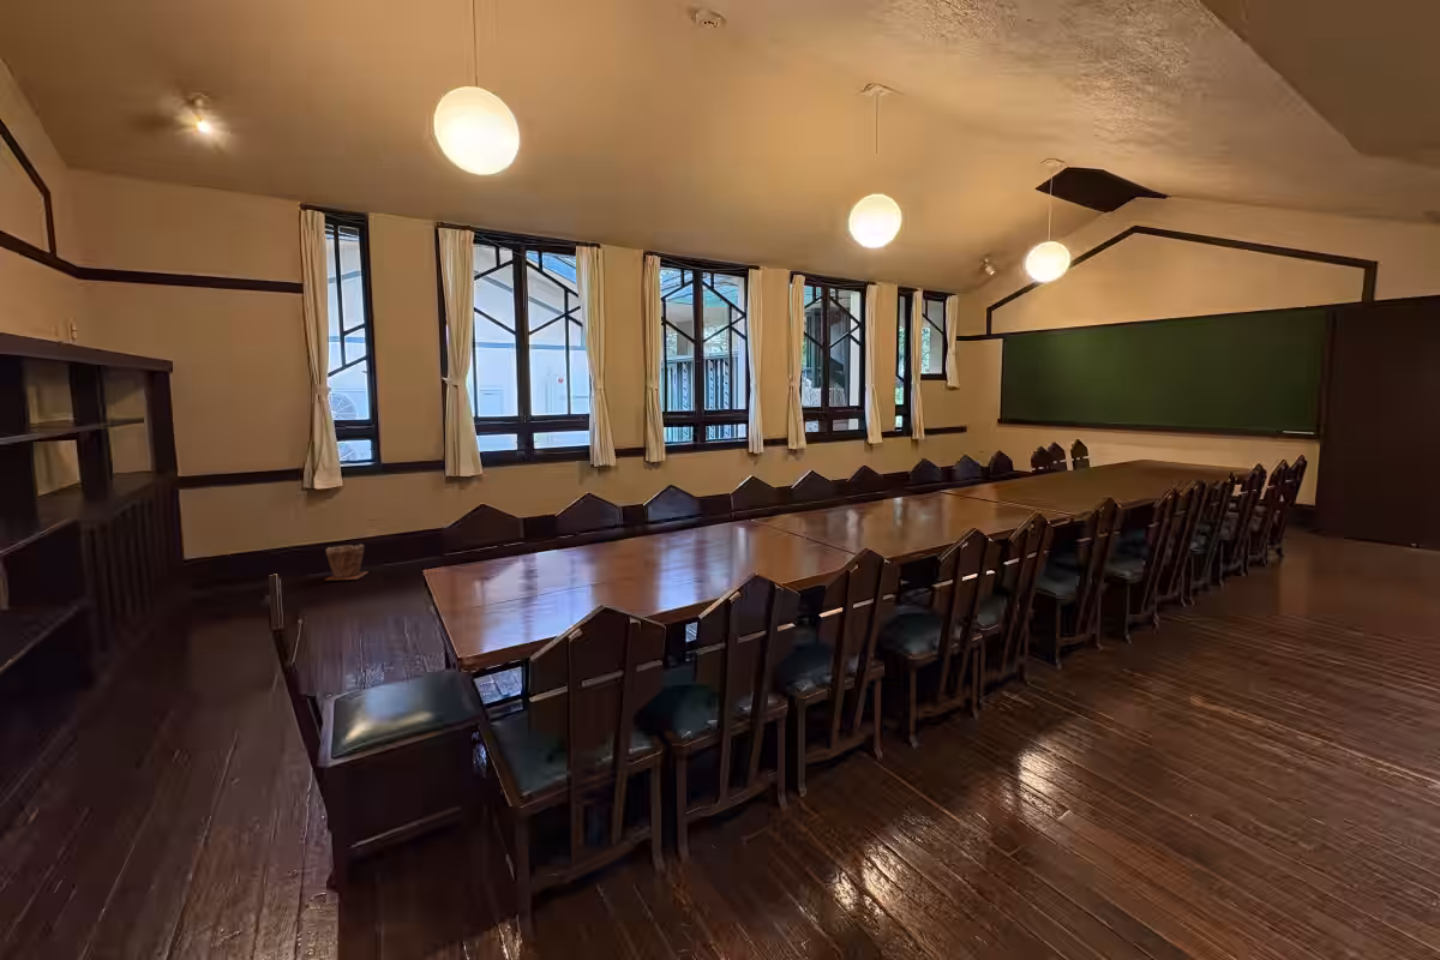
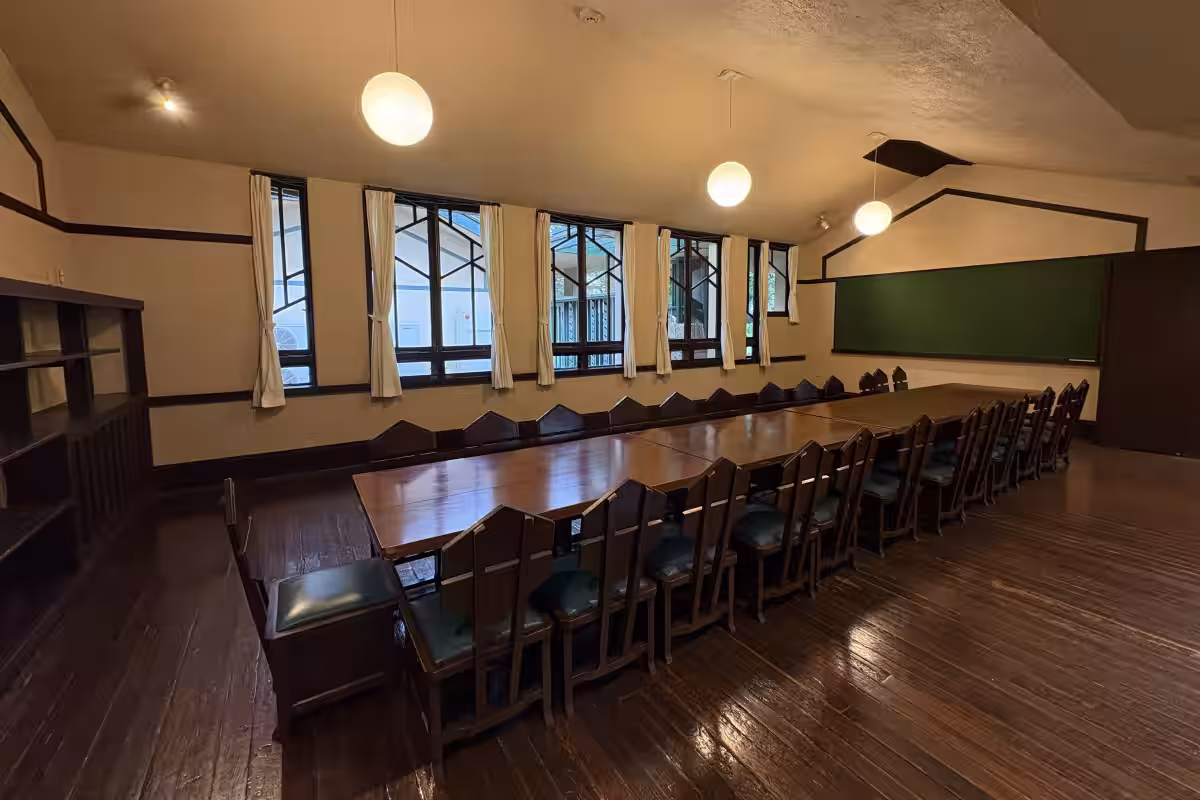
- plant pot [324,544,370,582]
